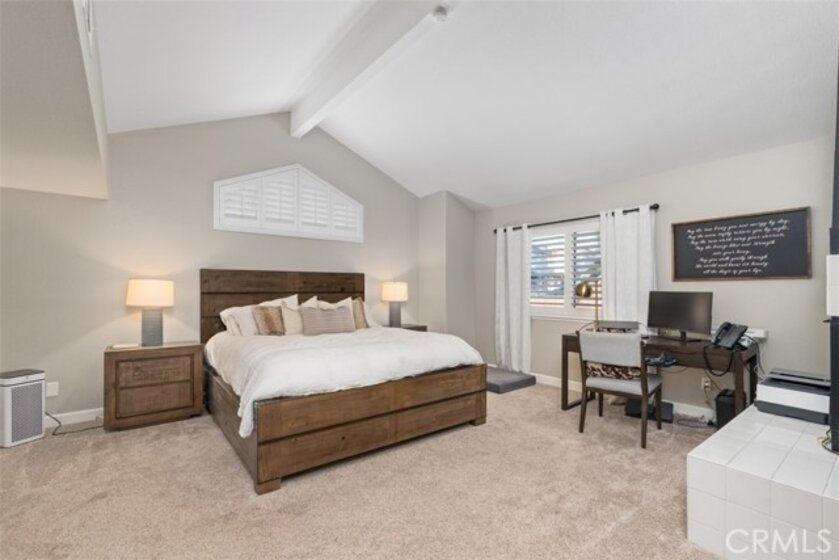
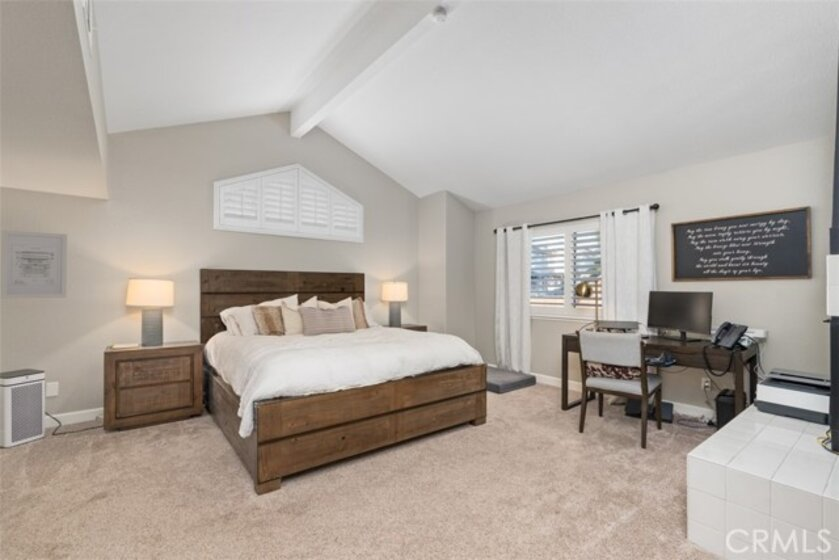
+ wall art [0,229,68,300]
